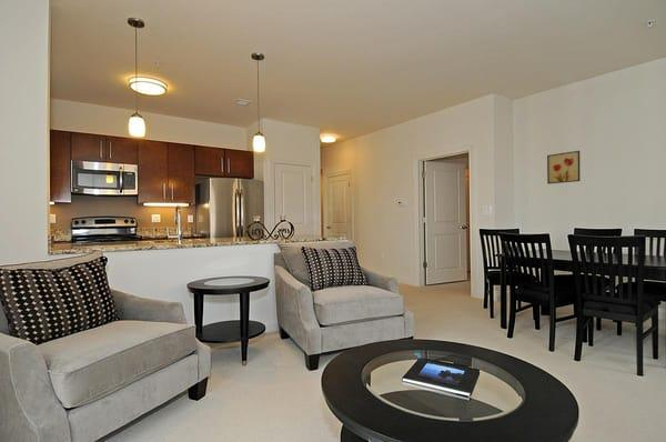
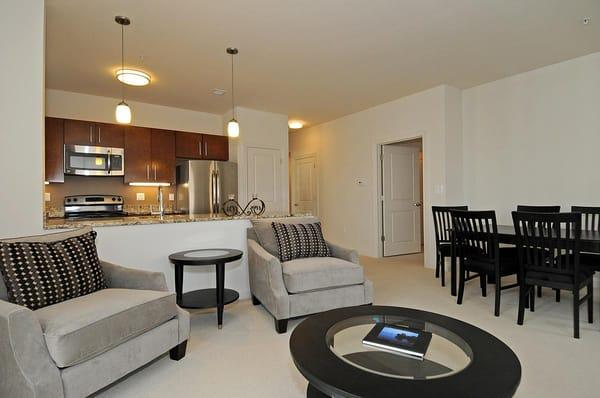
- wall art [546,150,582,184]
